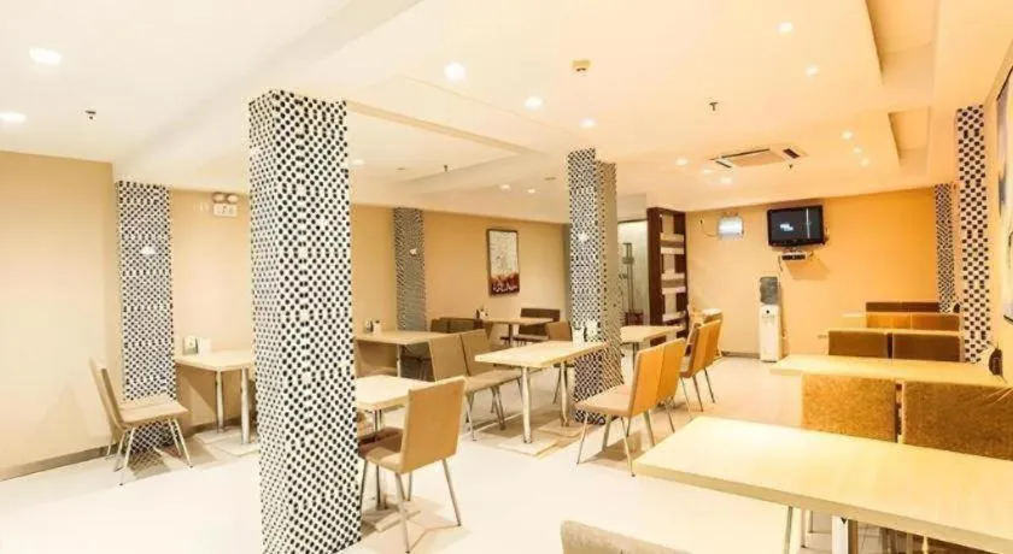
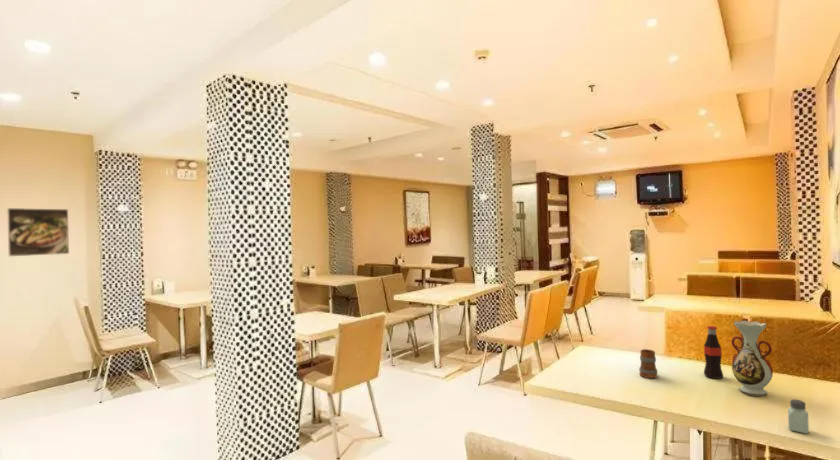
+ saltshaker [787,398,810,435]
+ vase [731,319,774,397]
+ bottle [703,325,724,380]
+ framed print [6,207,70,258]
+ mug [638,348,658,379]
